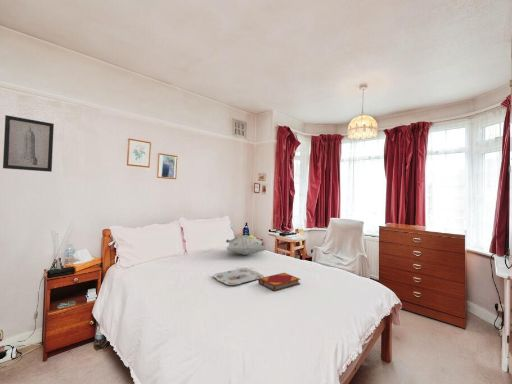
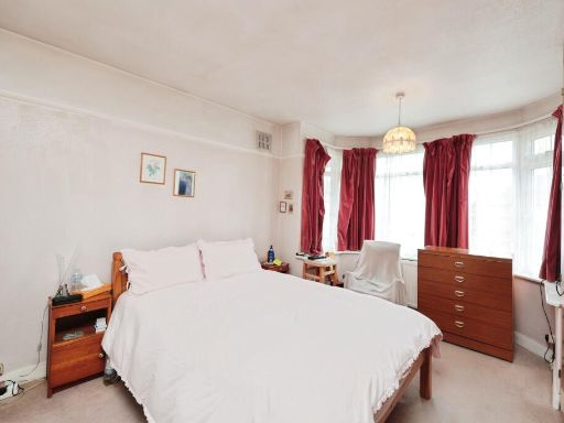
- decorative pillow [225,234,267,256]
- hardback book [257,272,302,292]
- serving tray [212,267,265,286]
- wall art [2,114,55,173]
